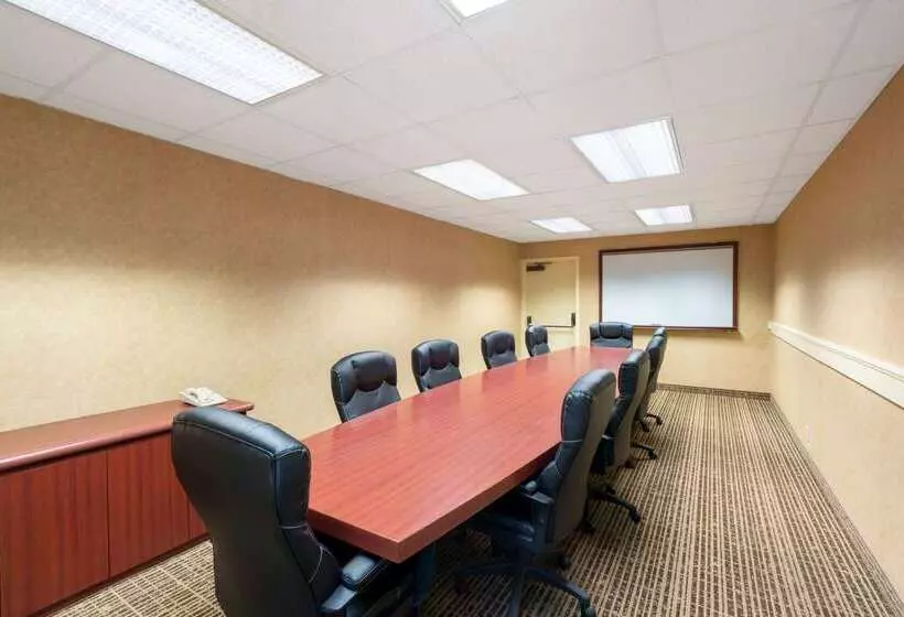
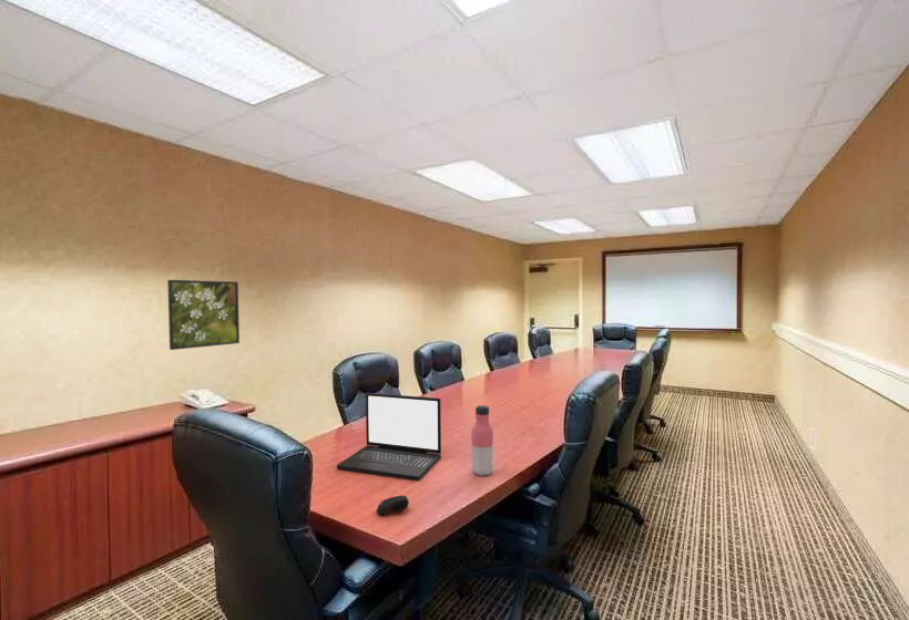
+ water bottle [470,404,494,477]
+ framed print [166,279,241,351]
+ computer mouse [376,495,410,517]
+ laptop [336,392,442,482]
